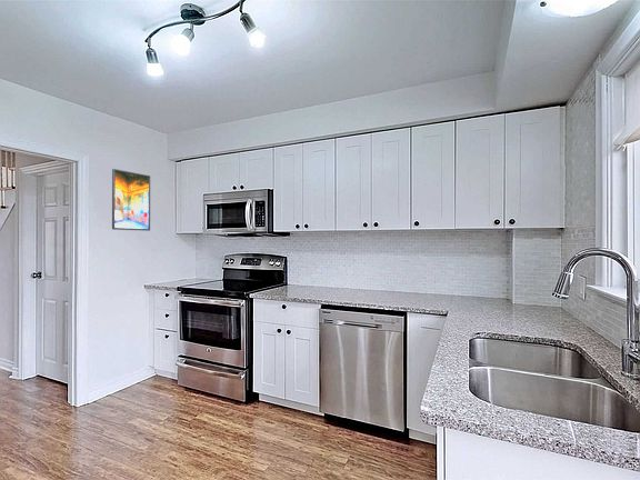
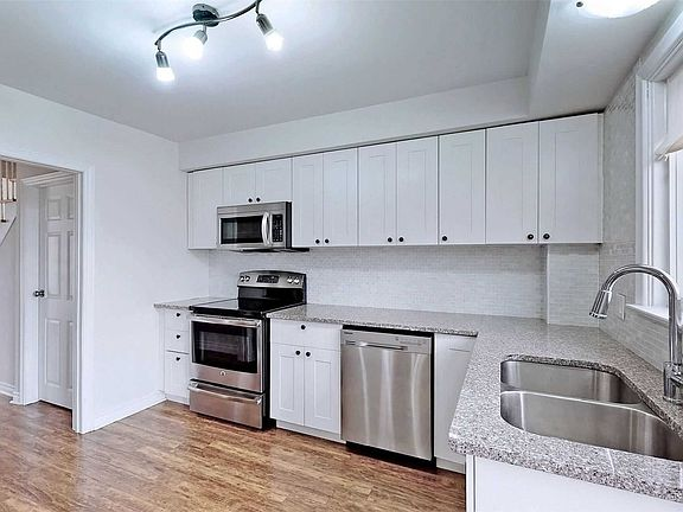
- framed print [111,168,151,232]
